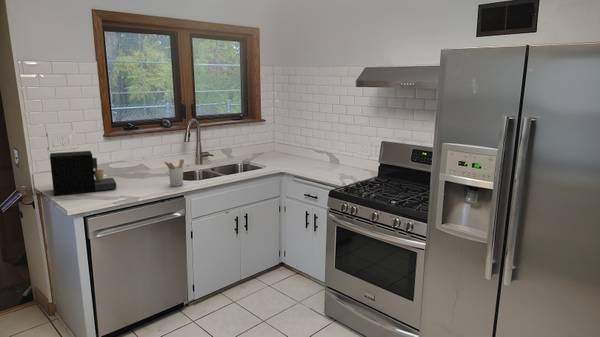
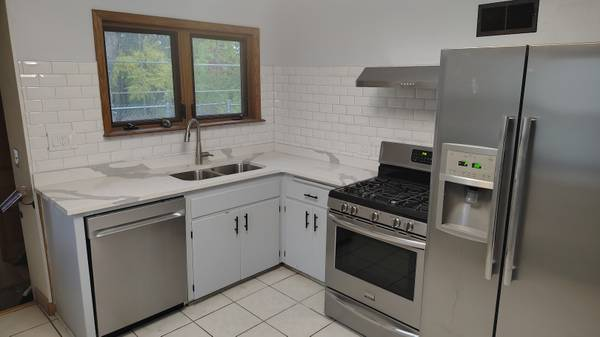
- coffee maker [49,150,117,197]
- utensil holder [163,158,185,187]
